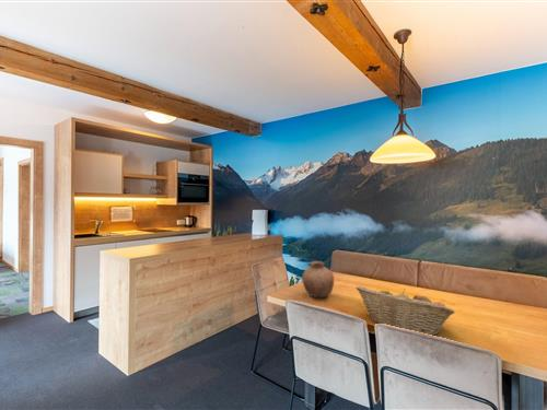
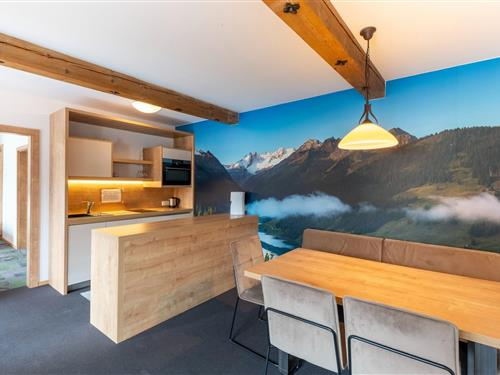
- fruit basket [354,285,456,337]
- pottery [301,260,335,298]
